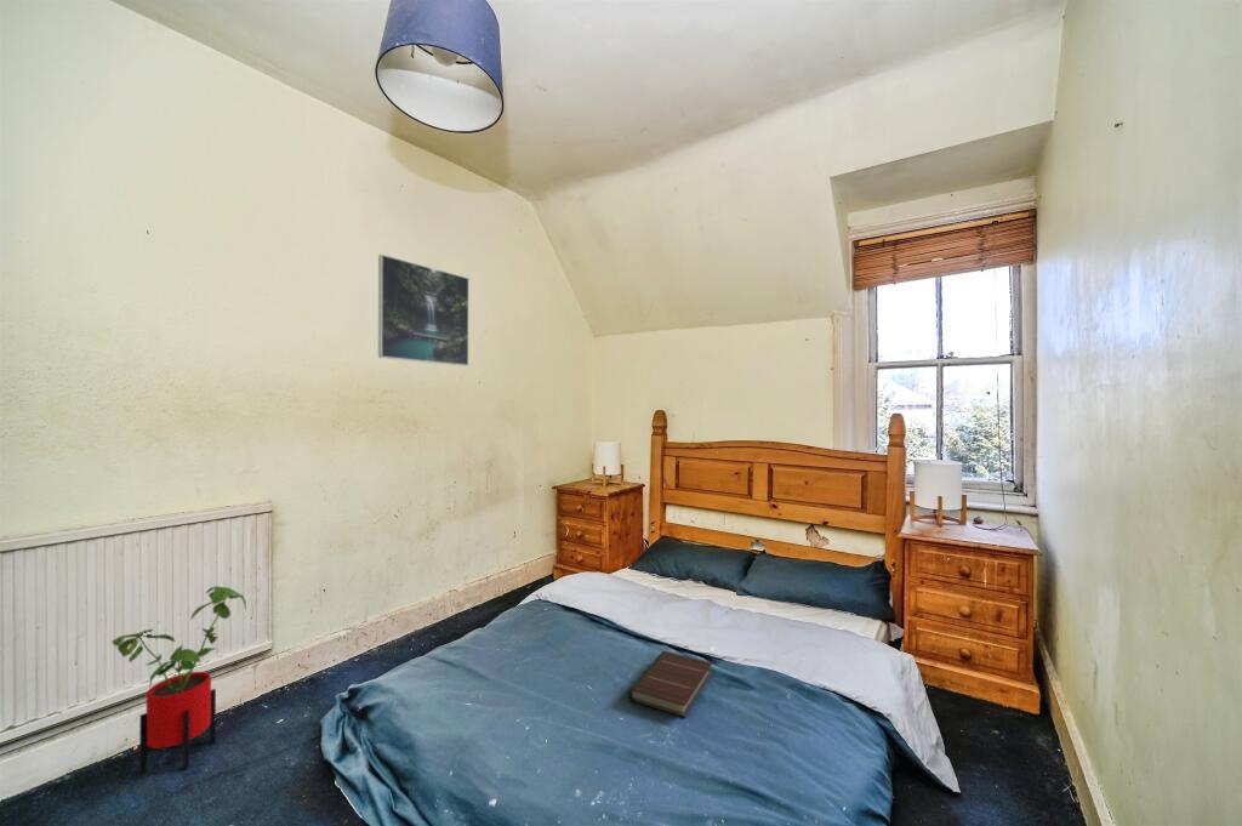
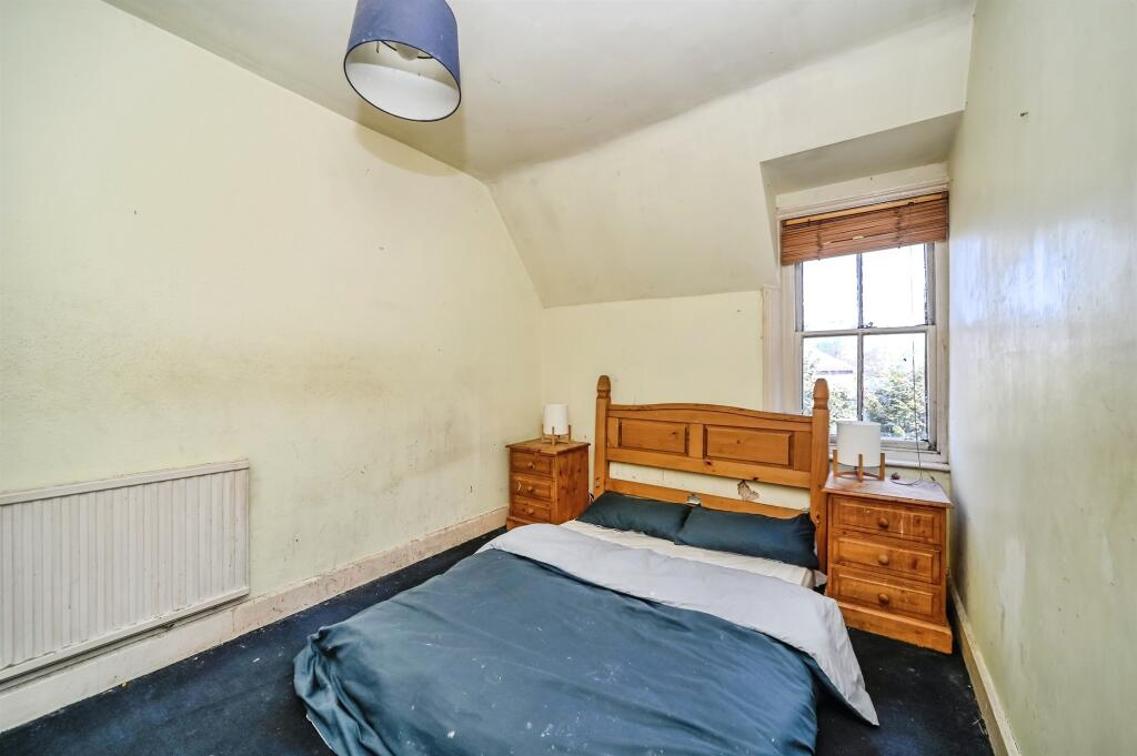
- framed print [377,254,471,368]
- house plant [112,585,247,774]
- book [627,649,713,718]
